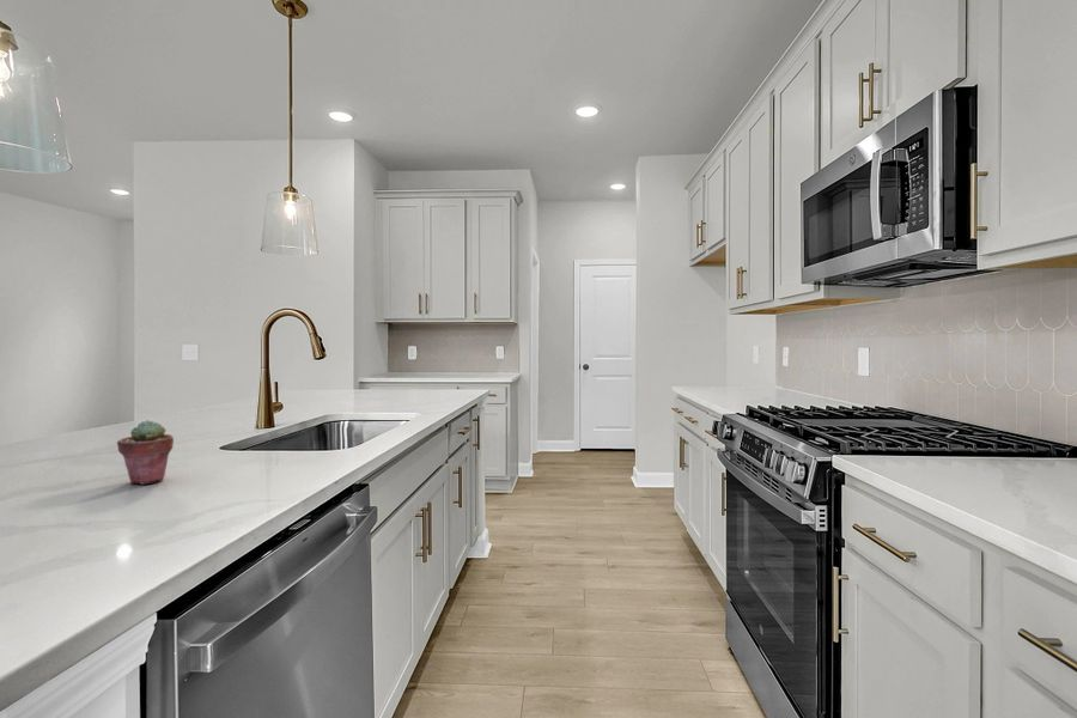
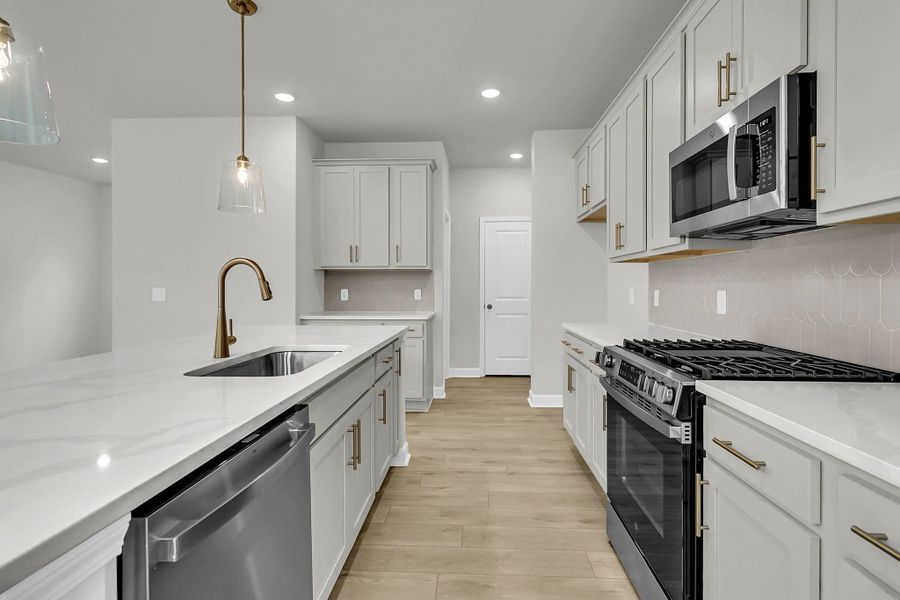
- potted succulent [116,419,175,485]
